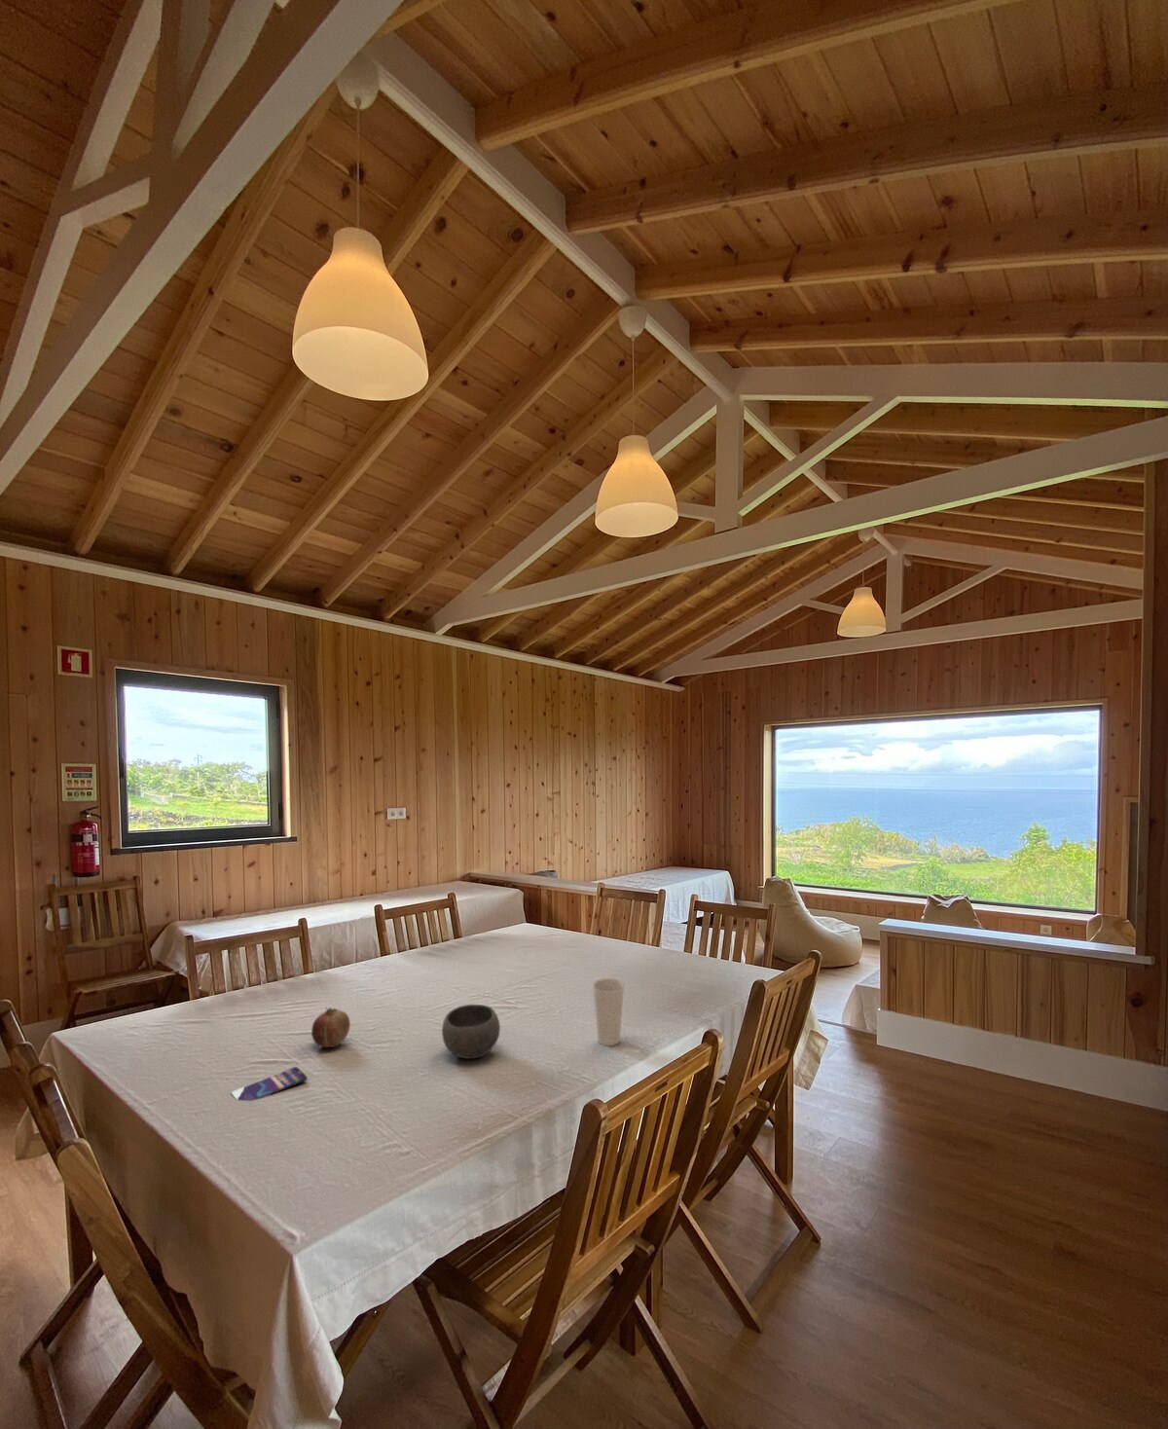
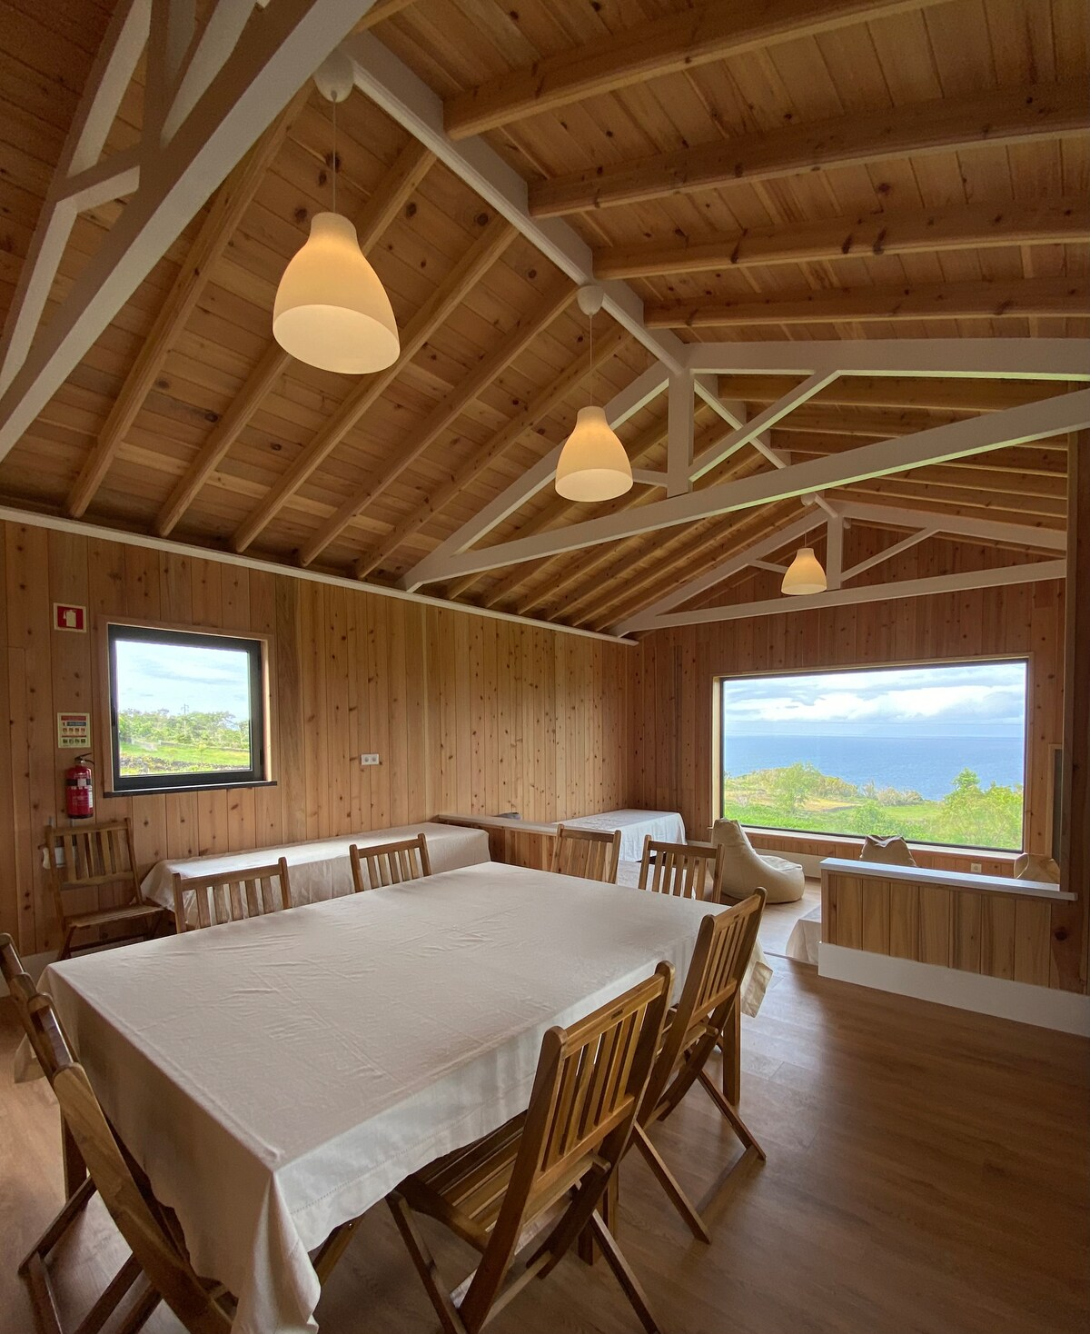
- cup [592,977,624,1047]
- bowl [440,1004,501,1060]
- fruit [311,1006,351,1048]
- smartphone [230,1066,309,1101]
